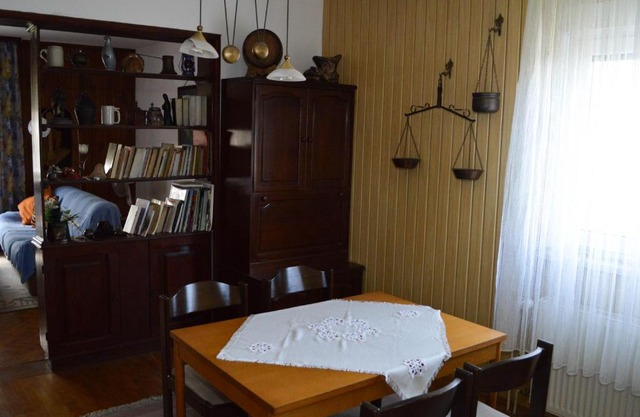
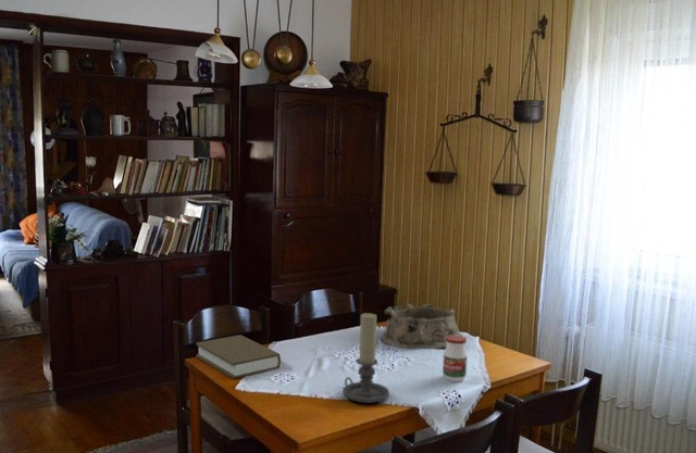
+ jar [442,336,469,383]
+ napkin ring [380,303,463,350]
+ candle holder [341,312,390,404]
+ book [195,334,282,379]
